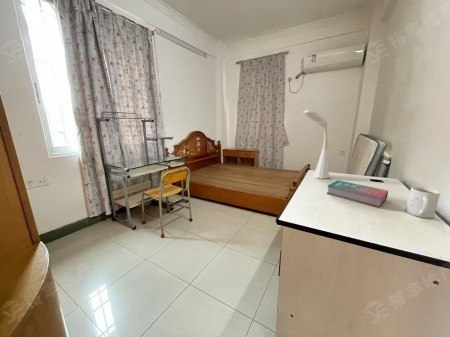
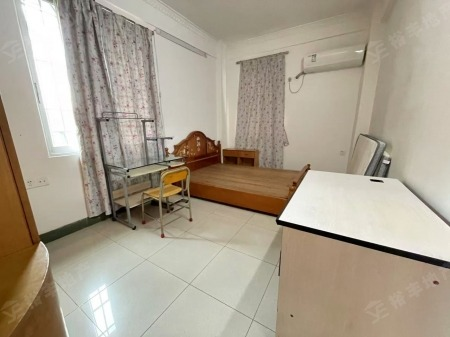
- book [326,179,389,208]
- desk lamp [303,109,330,180]
- mug [405,186,441,219]
